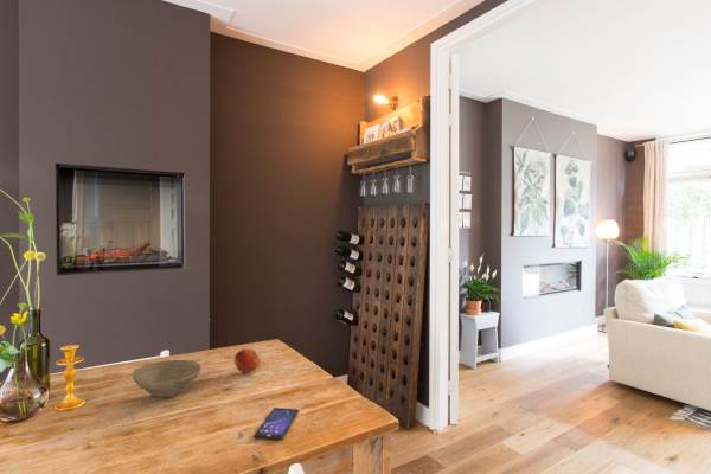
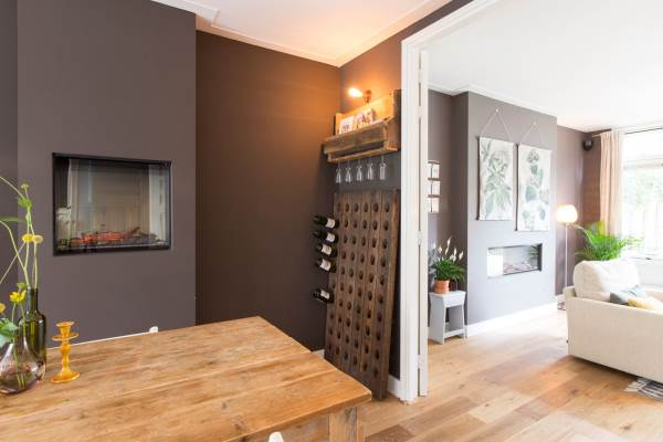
- smartphone [252,406,300,441]
- bowl [132,359,201,398]
- fruit [233,347,261,374]
